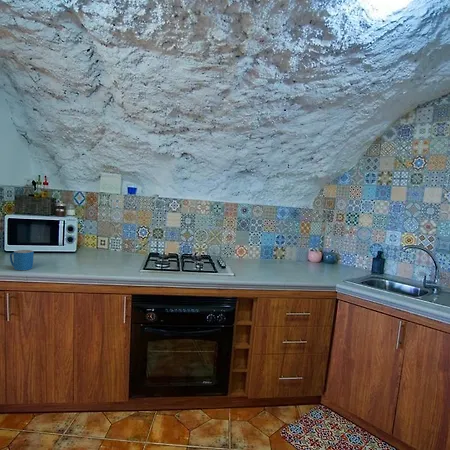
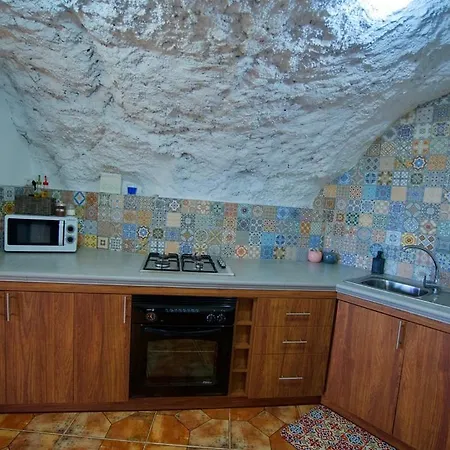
- mug [9,249,35,271]
